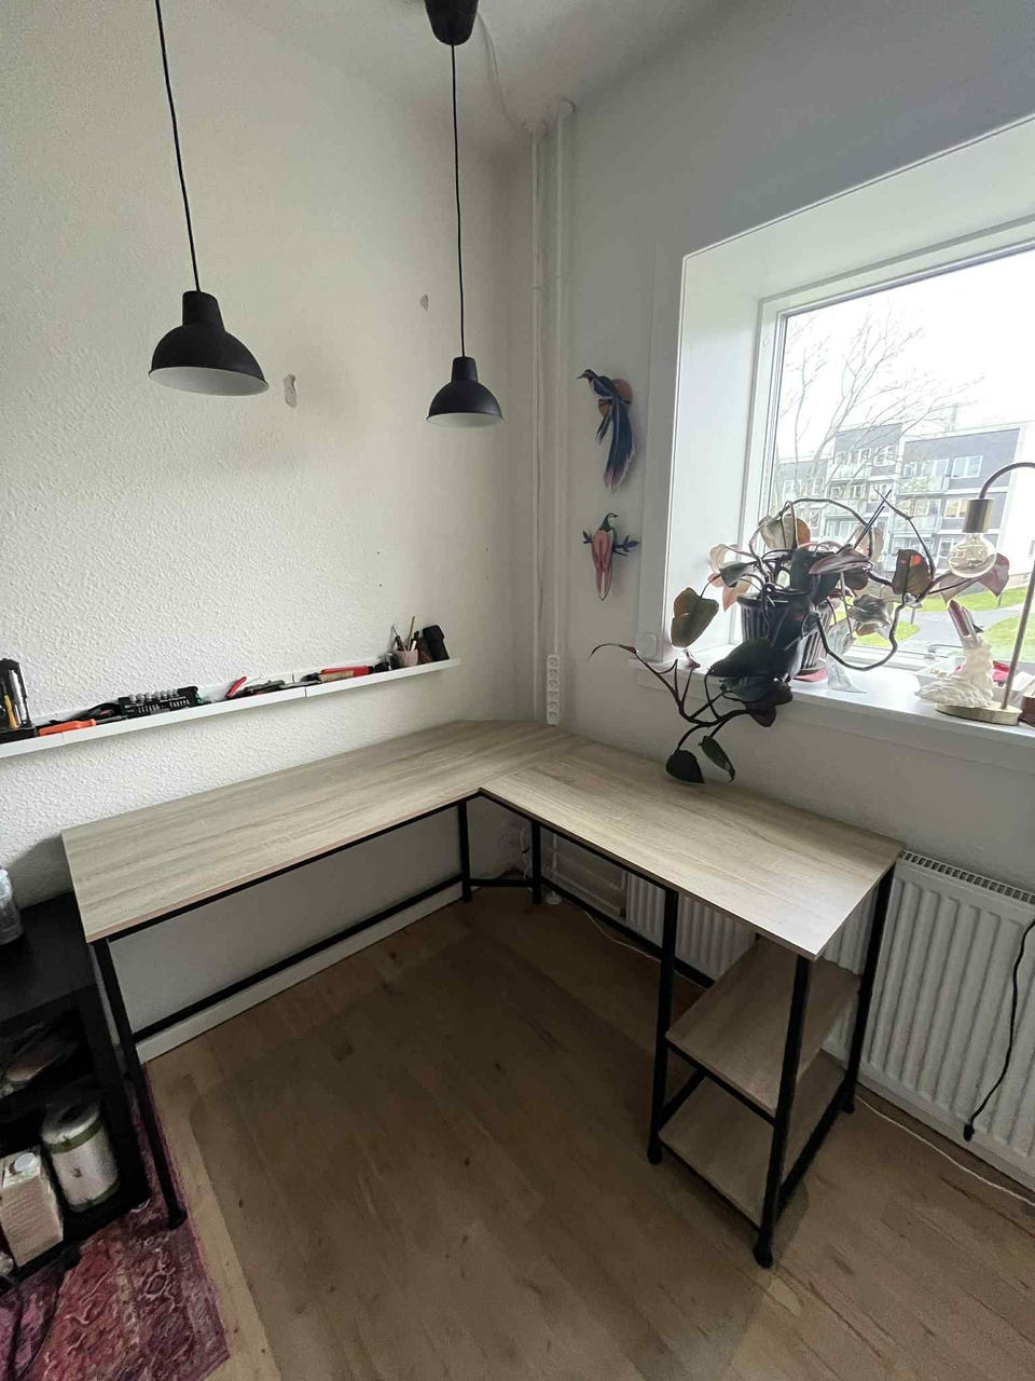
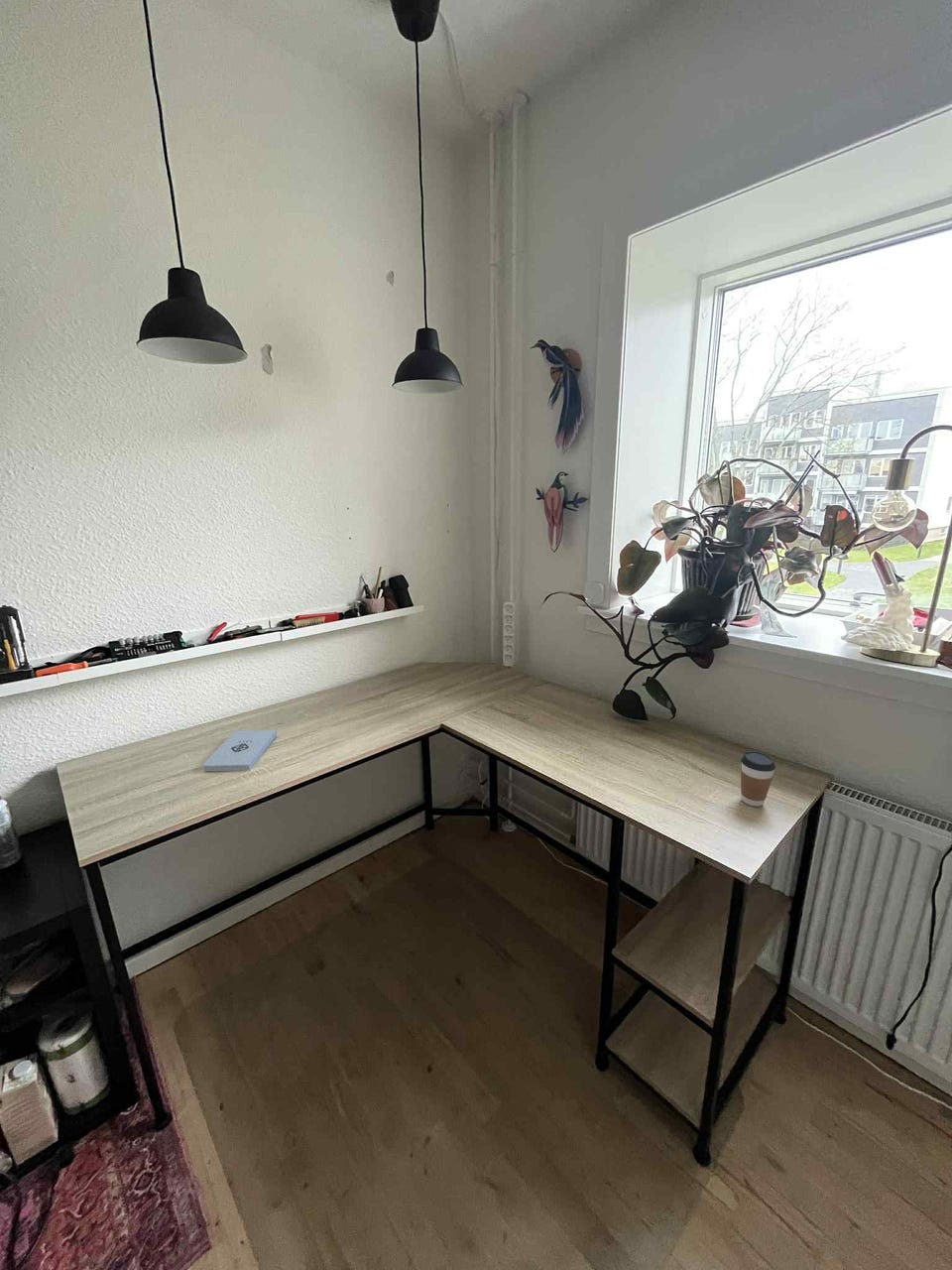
+ coffee cup [740,750,776,808]
+ notepad [202,729,278,772]
